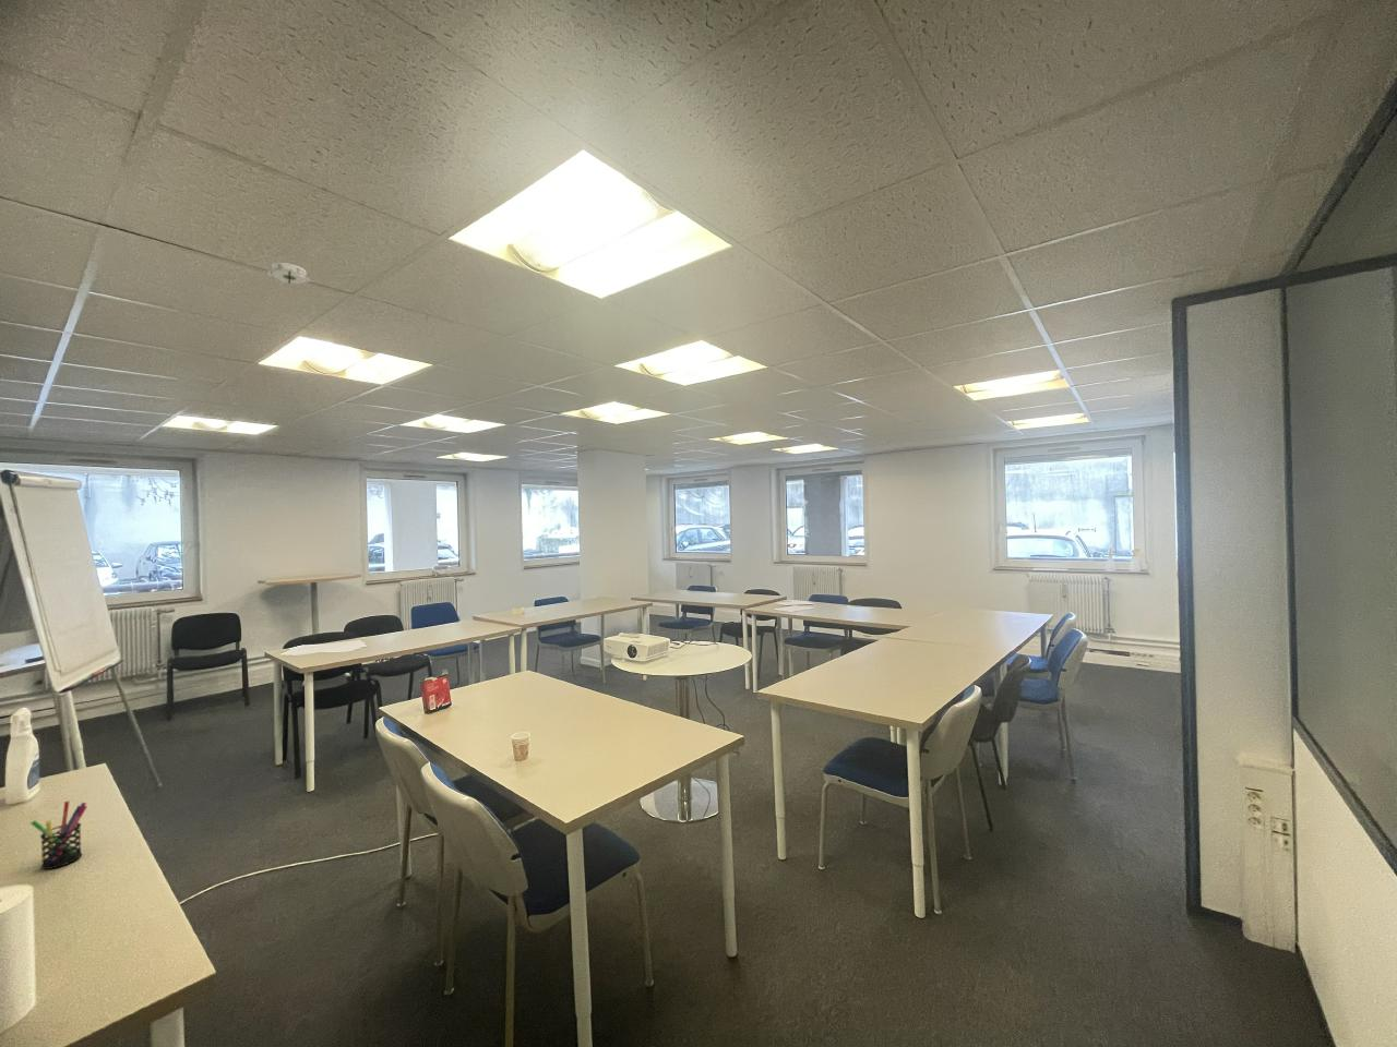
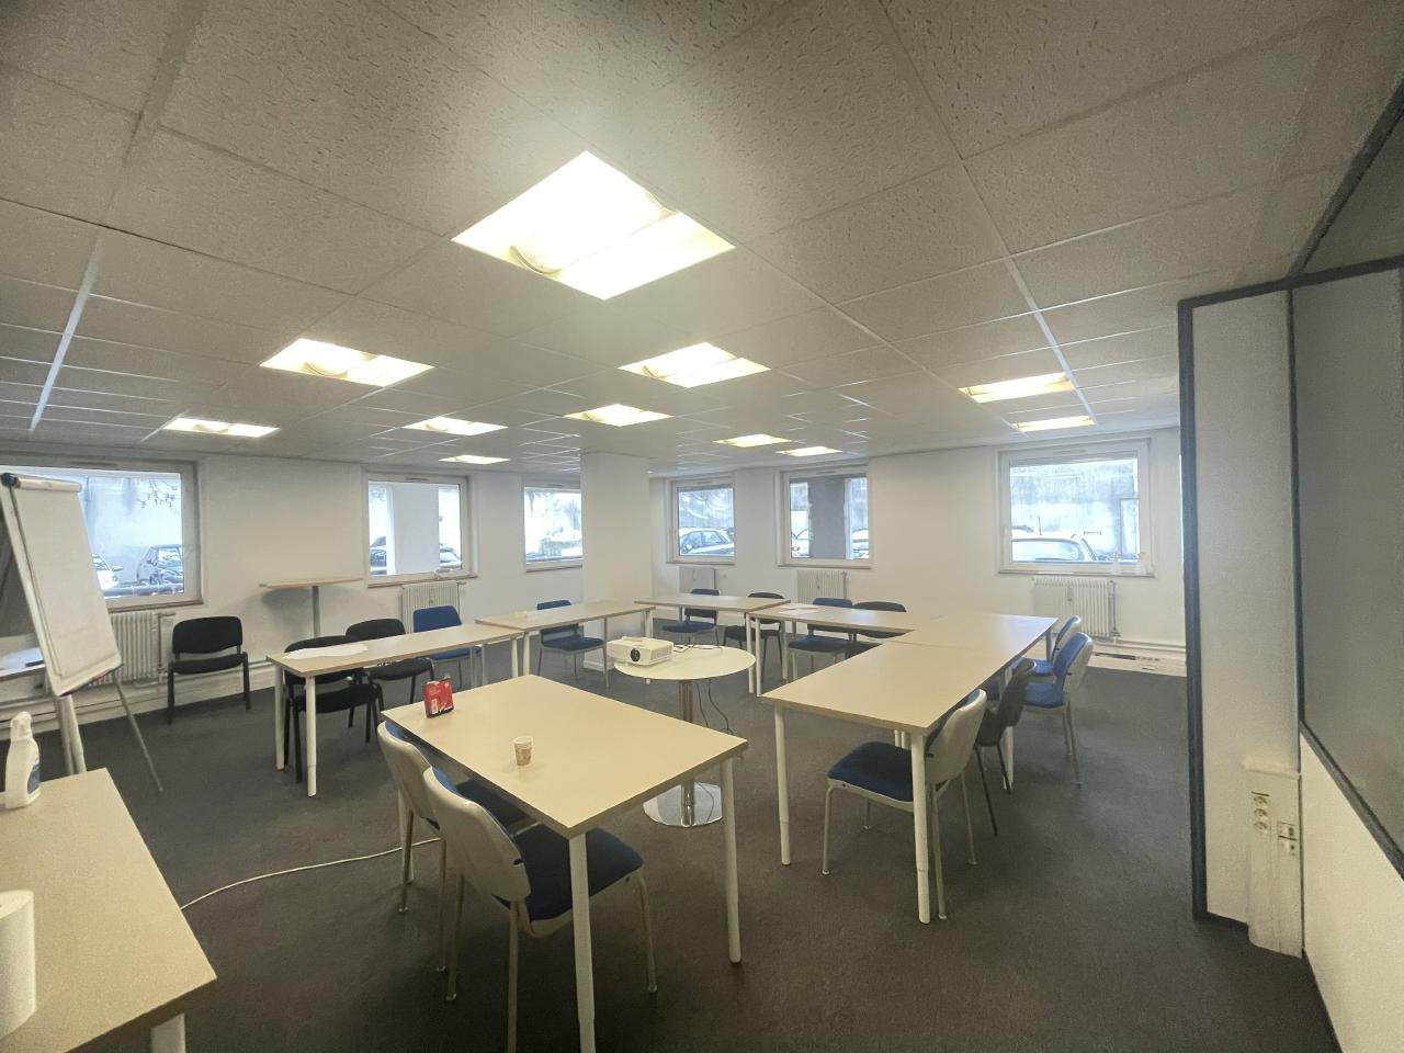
- smoke detector [266,262,311,285]
- pen holder [30,800,88,870]
